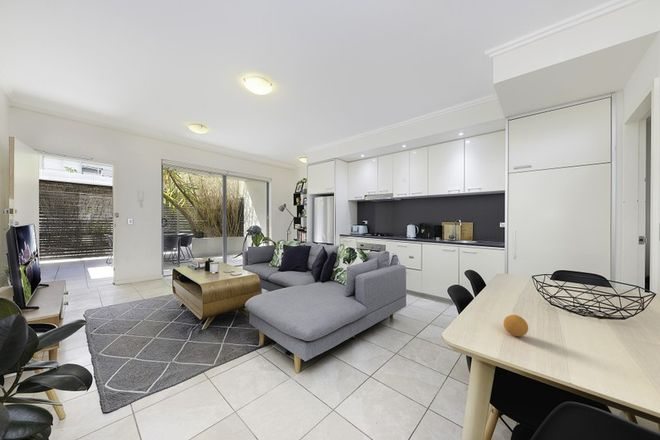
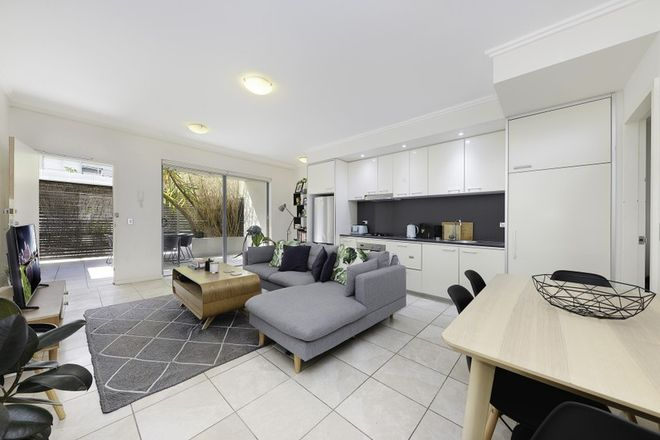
- fruit [502,314,529,337]
